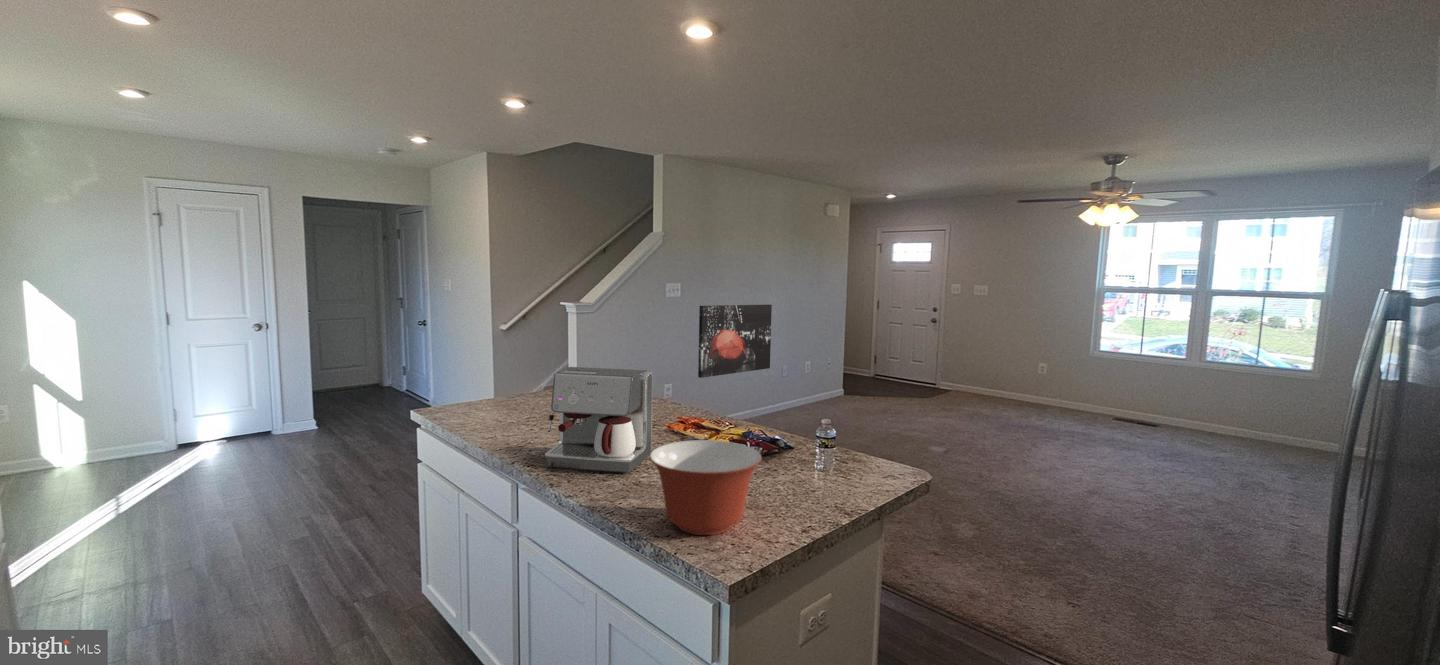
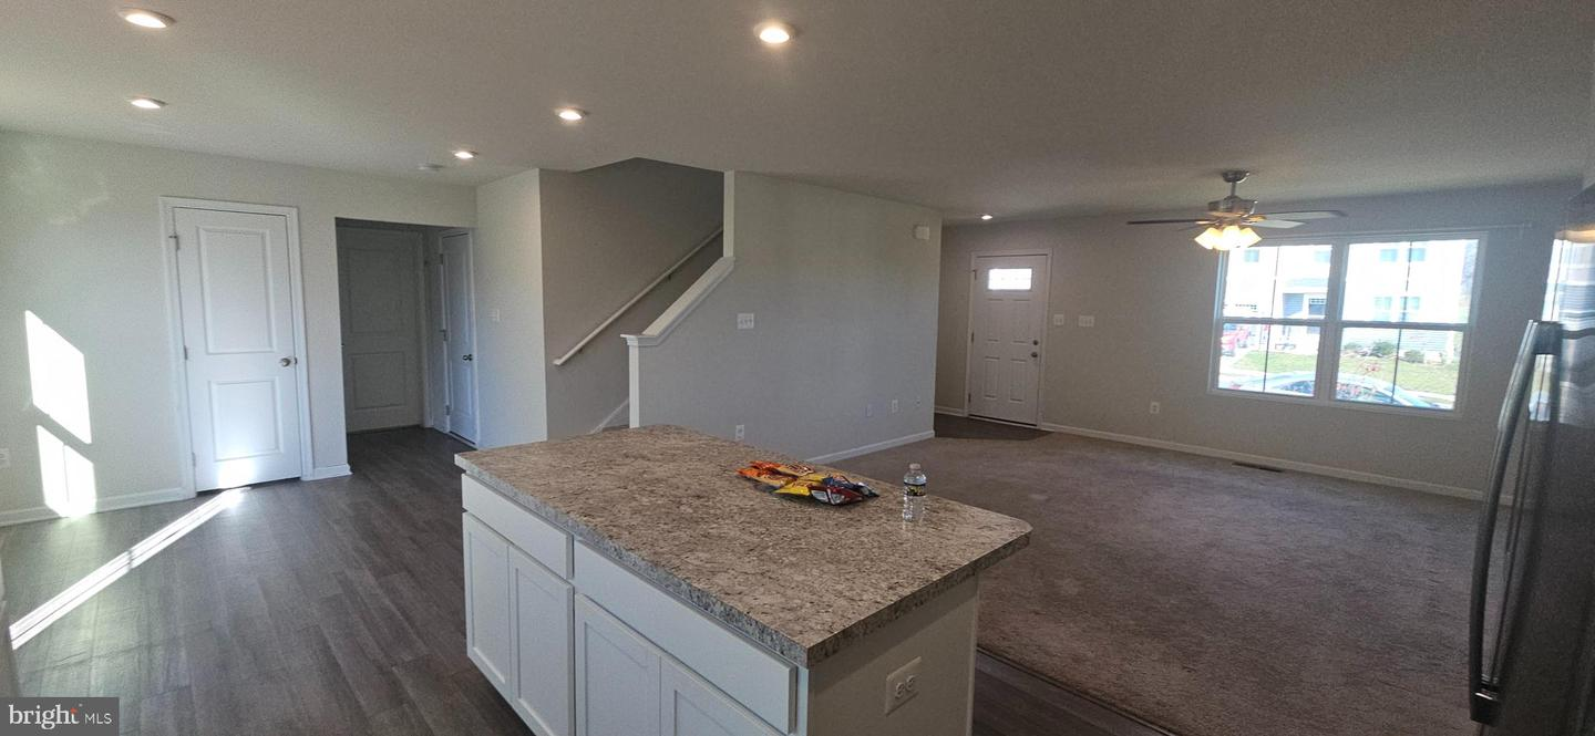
- coffee maker [544,366,654,474]
- mixing bowl [649,439,763,536]
- wall art [697,304,773,379]
